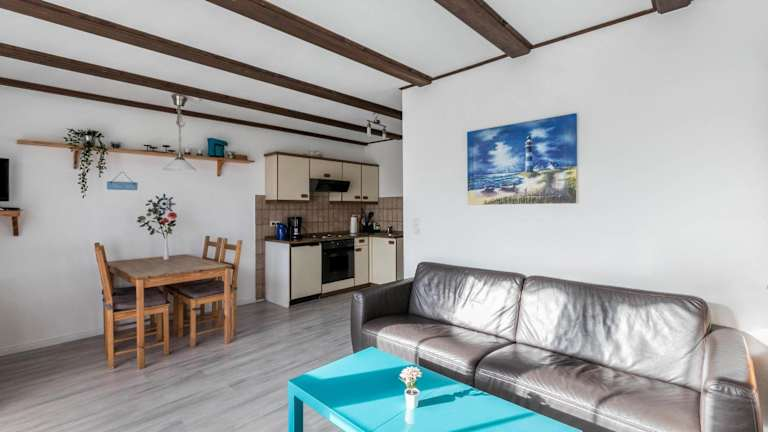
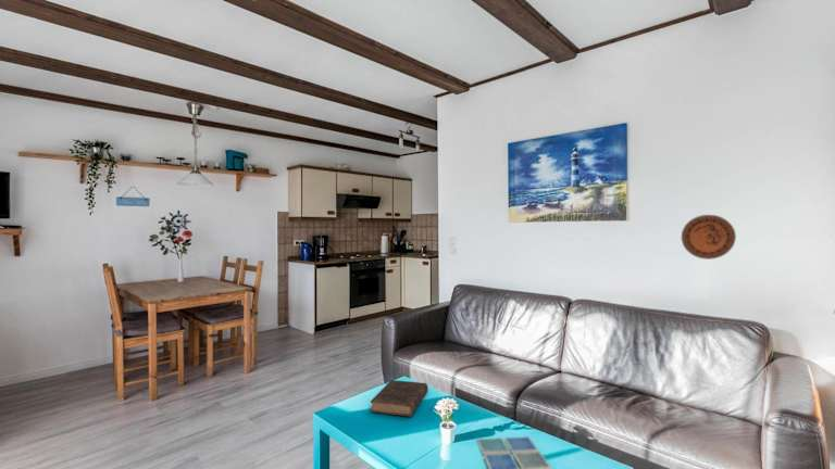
+ drink coaster [476,435,552,469]
+ decorative plate [681,214,737,261]
+ book [370,379,428,417]
